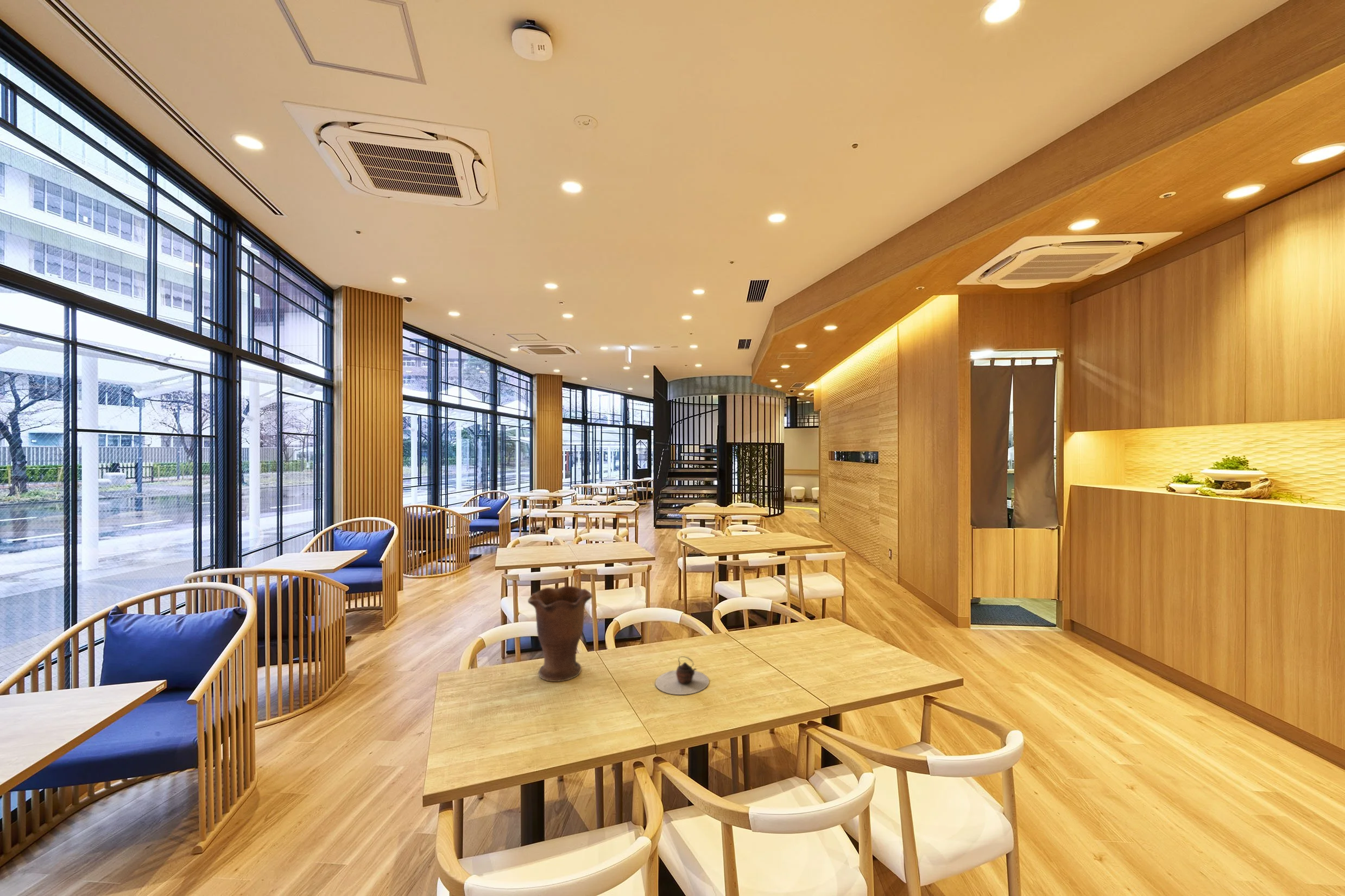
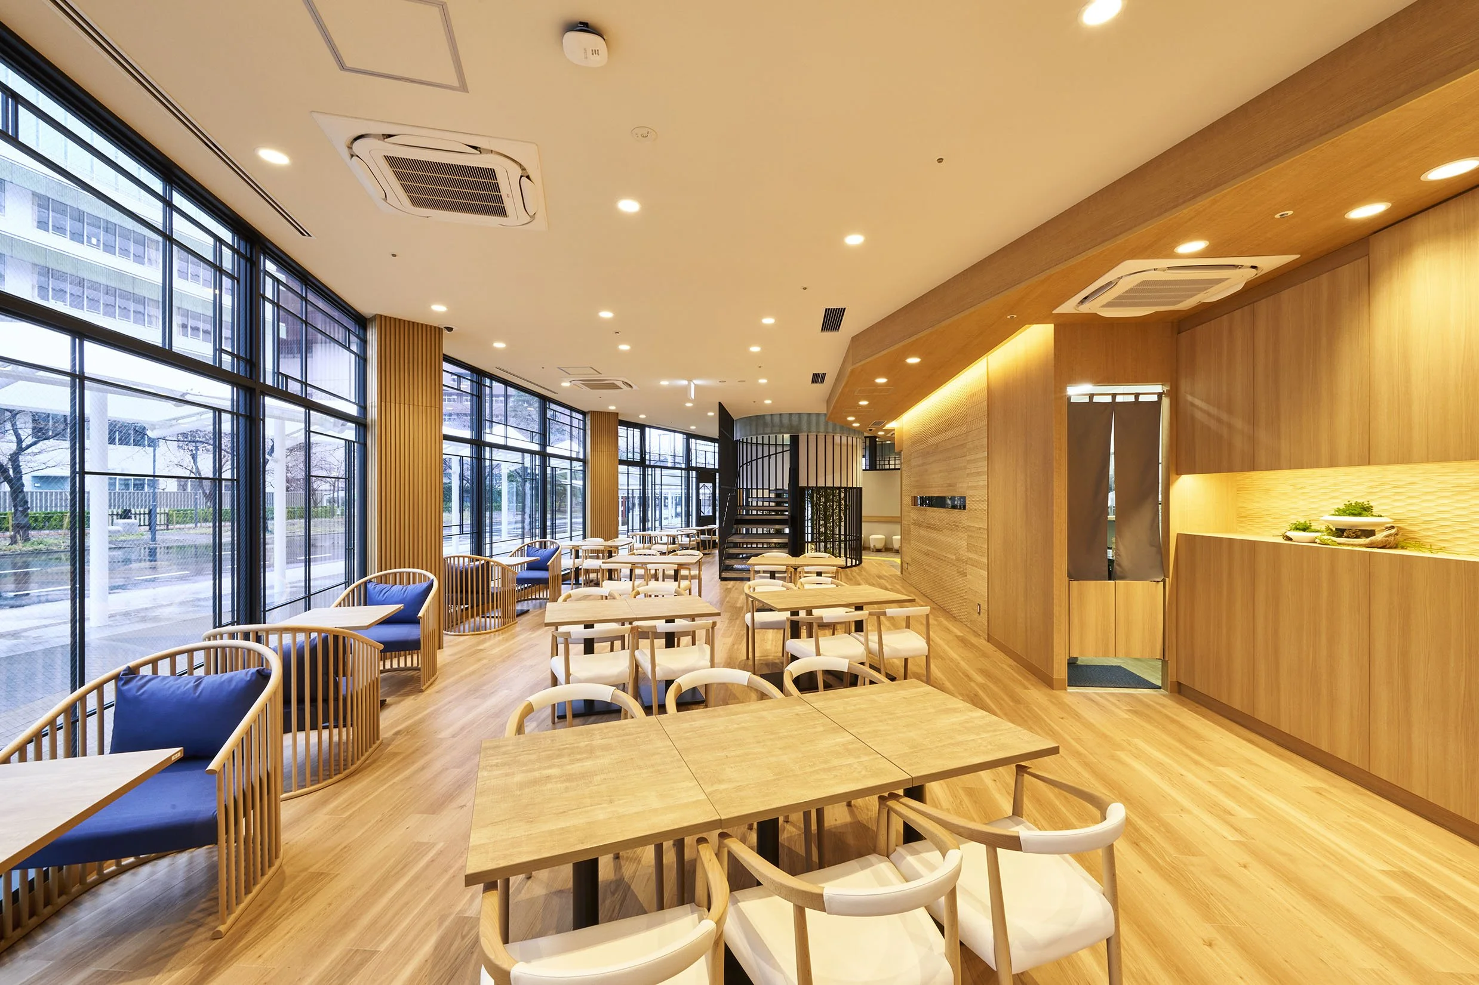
- vase [527,586,593,682]
- teapot [655,656,710,695]
